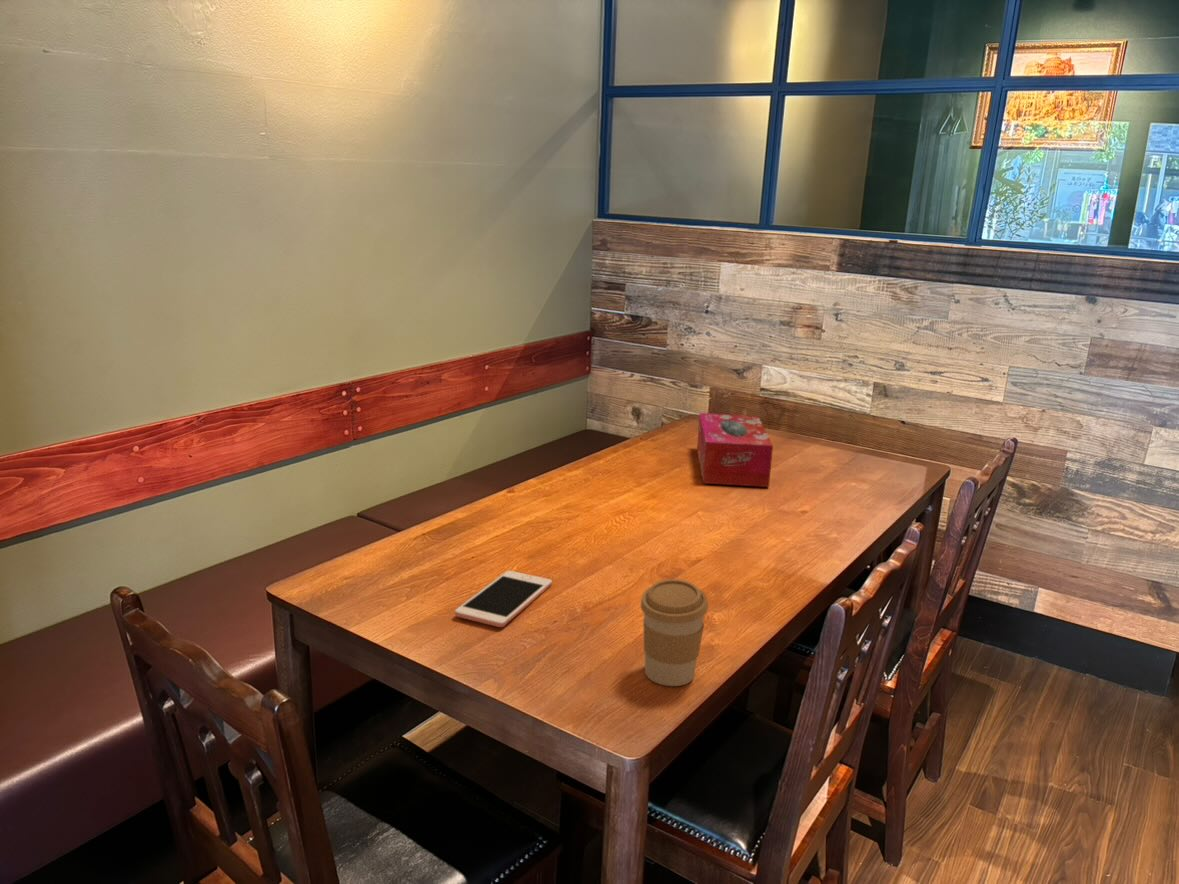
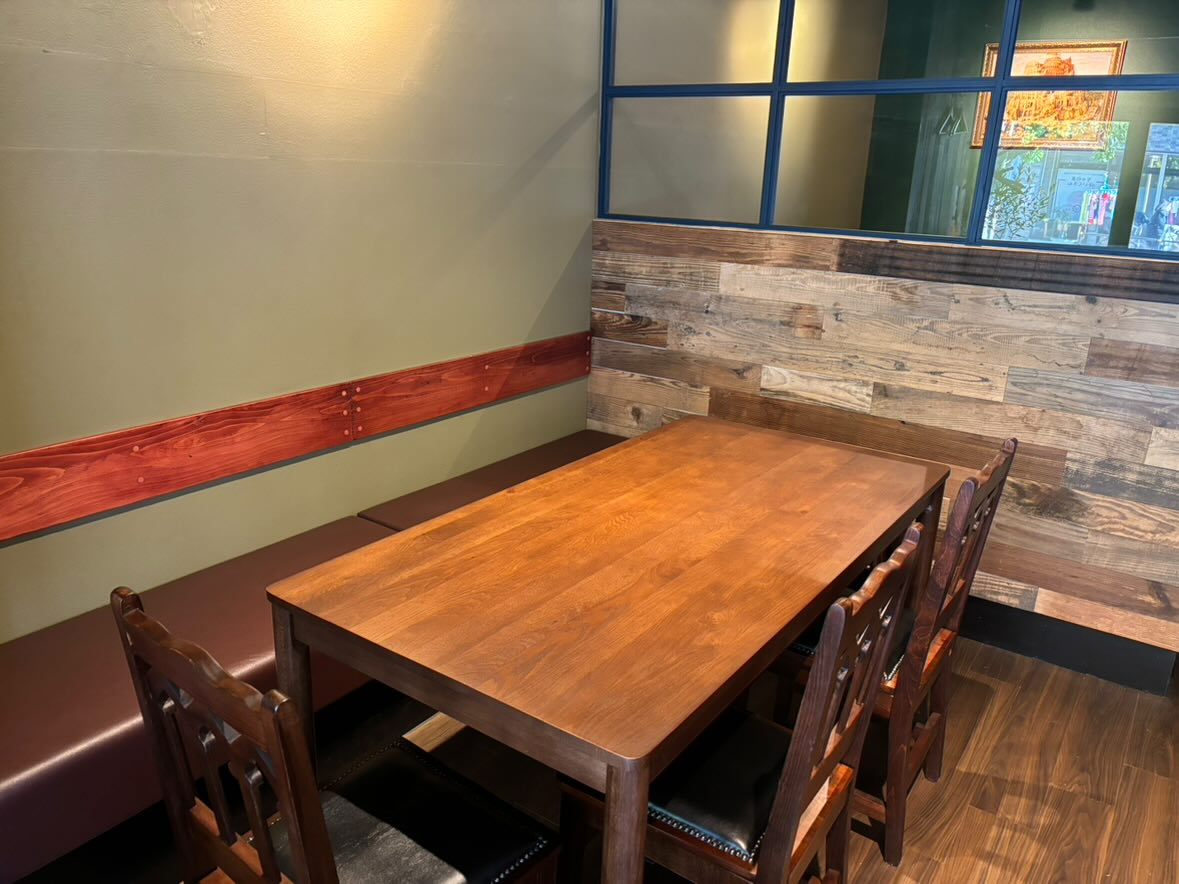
- coffee cup [640,578,709,687]
- cell phone [454,570,553,628]
- tissue box [696,412,774,488]
